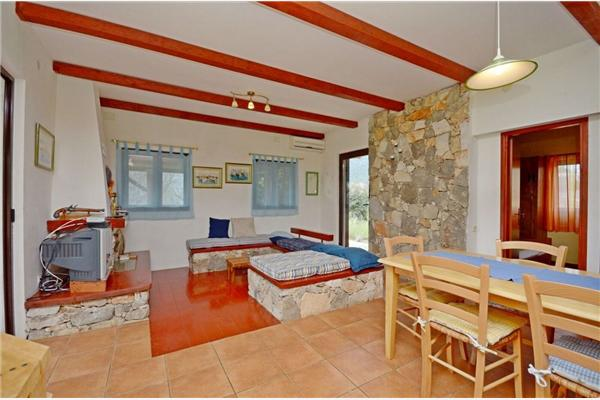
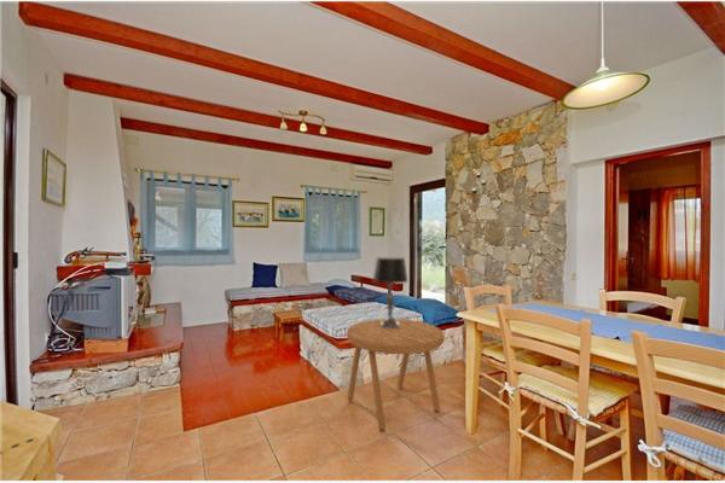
+ table lamp [372,256,408,328]
+ side table [346,318,446,431]
